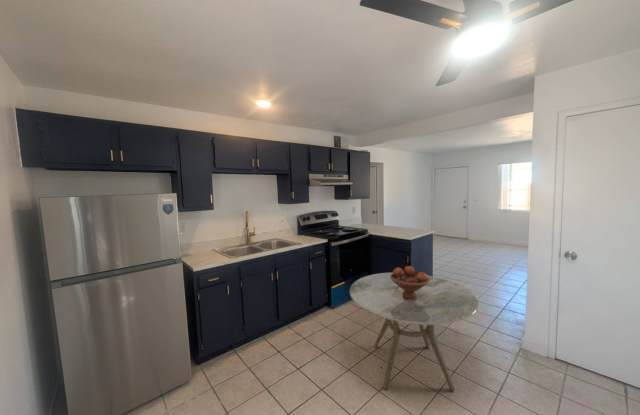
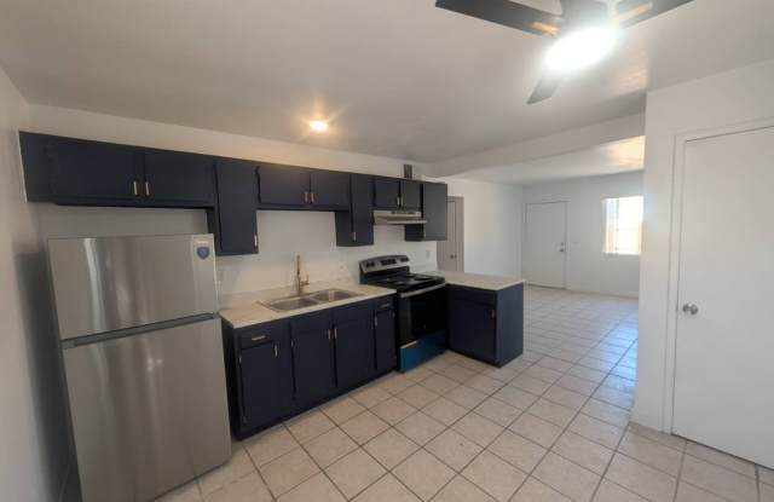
- fruit bowl [390,265,430,299]
- dining table [349,271,479,392]
